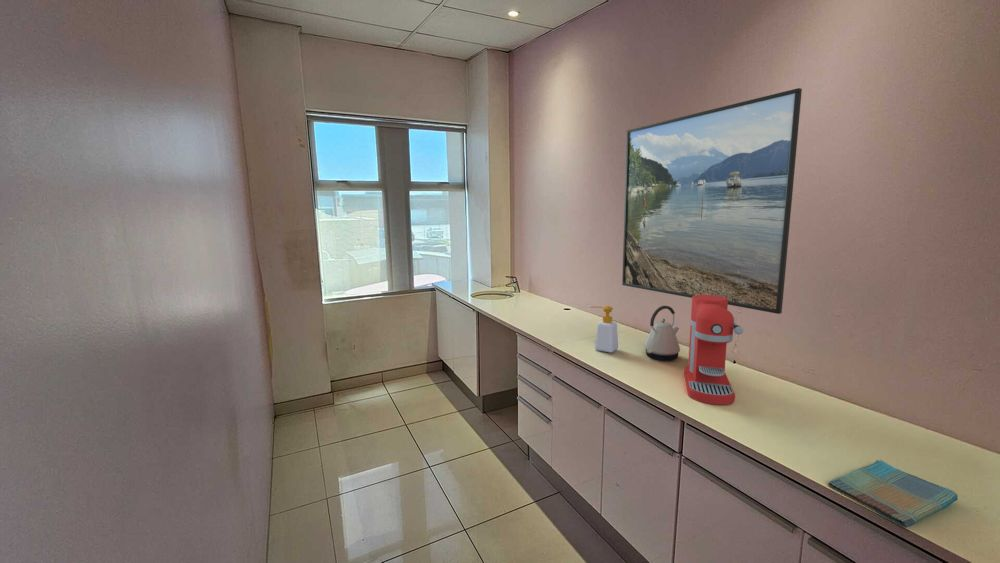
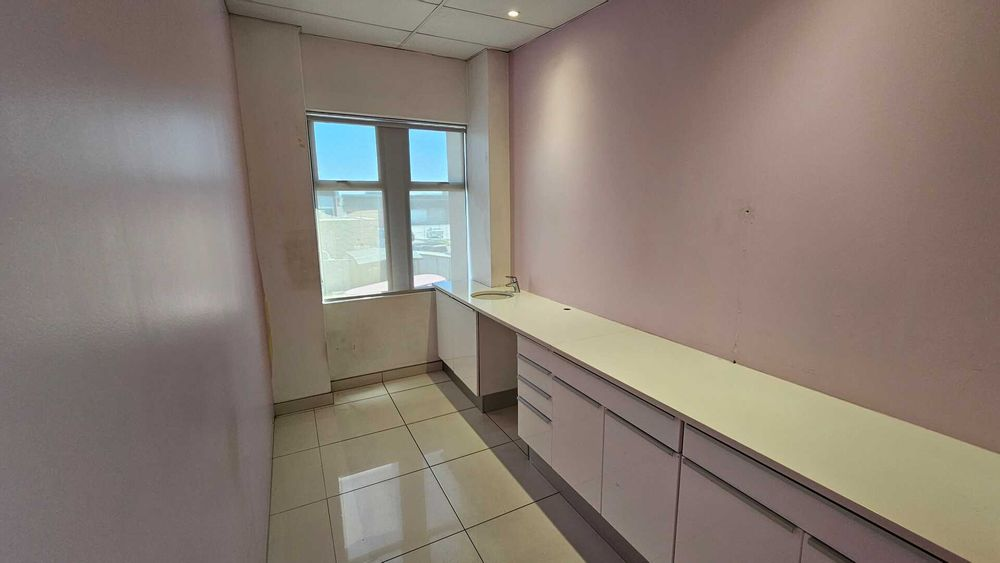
- soap bottle [590,305,619,353]
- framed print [621,87,803,315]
- kettle [644,305,681,362]
- dish towel [827,459,959,529]
- coffee maker [683,295,744,405]
